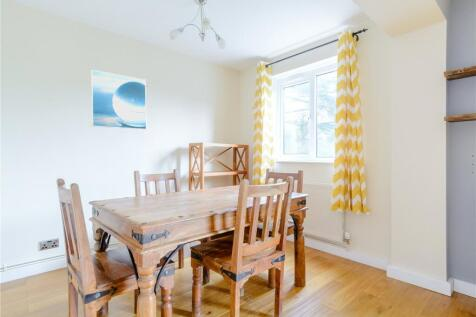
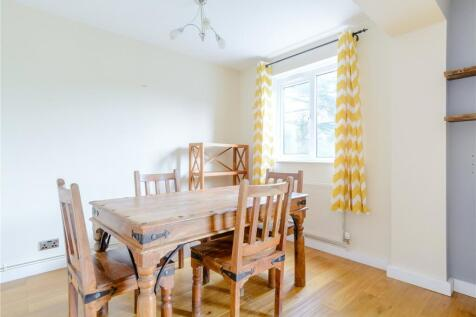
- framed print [90,69,147,131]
